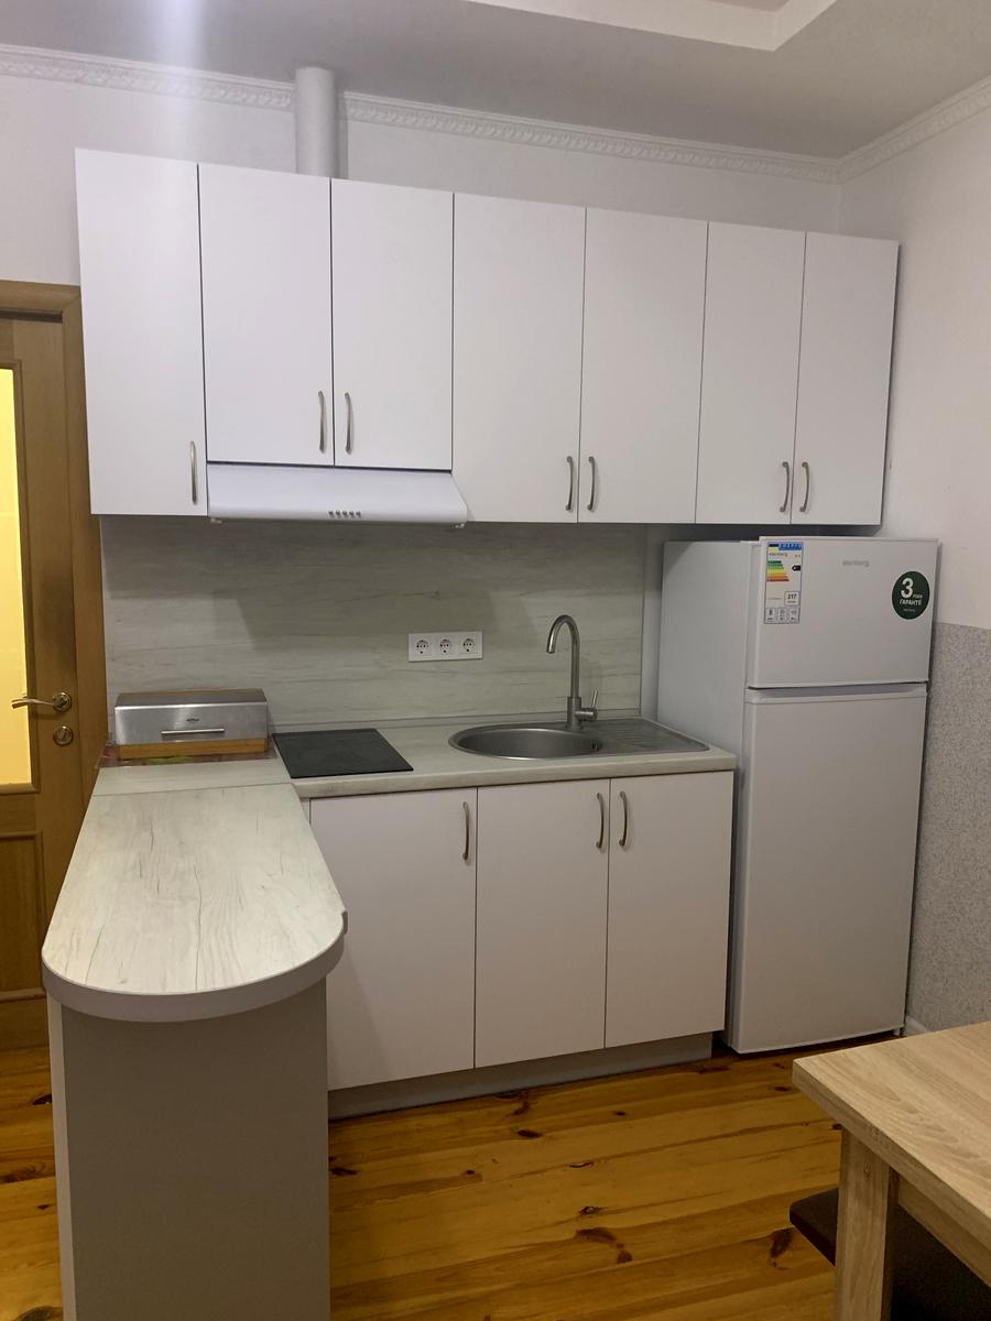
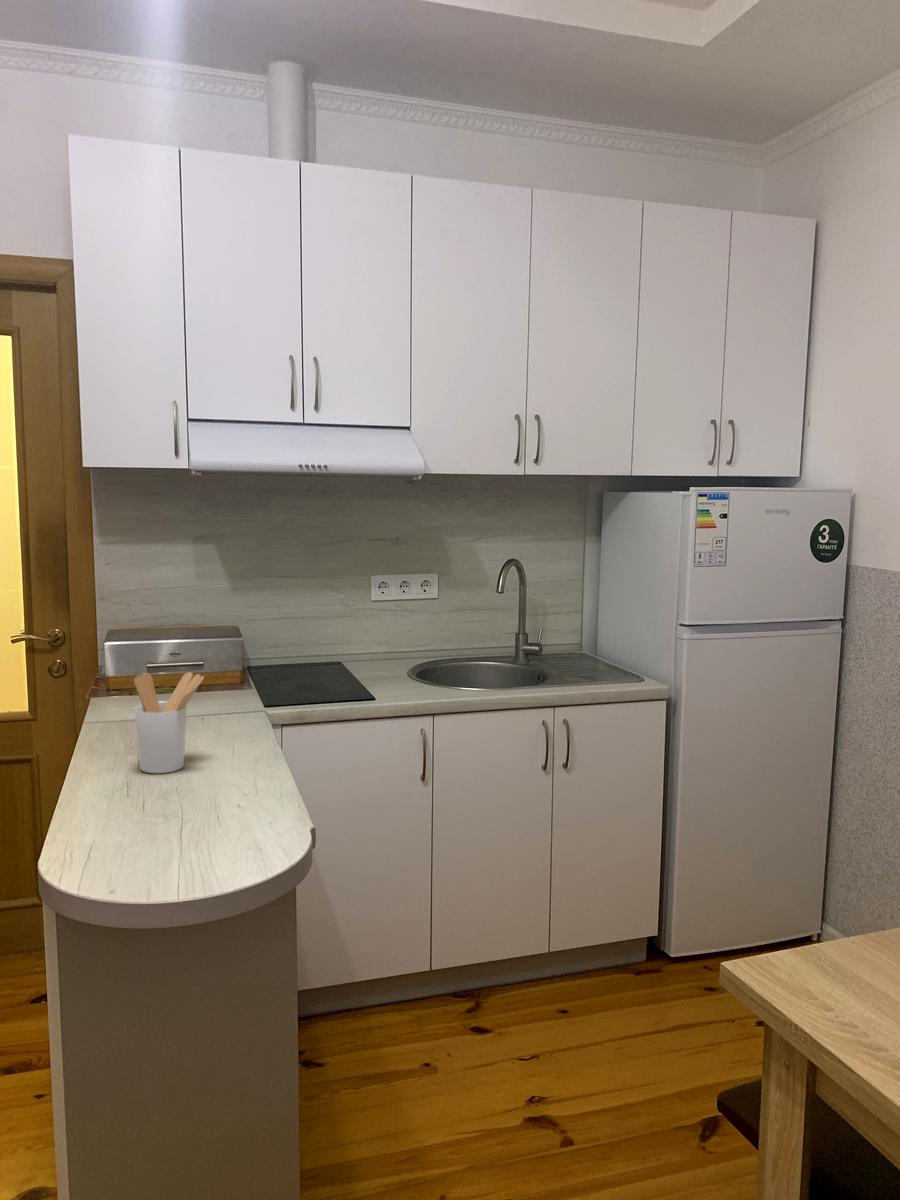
+ utensil holder [133,671,205,774]
